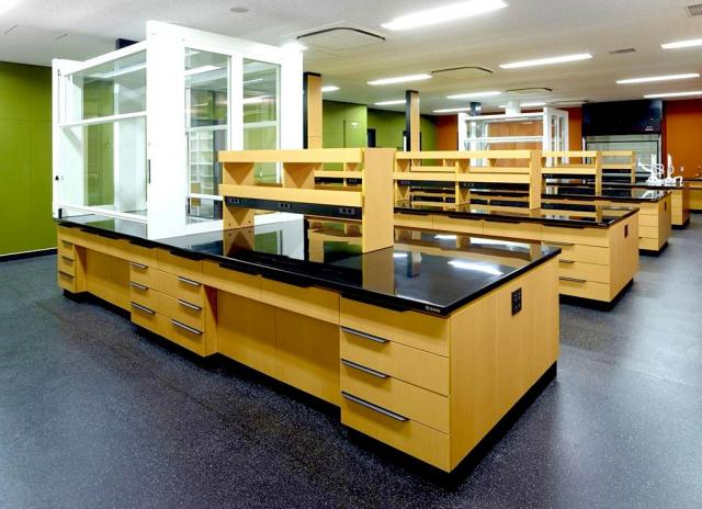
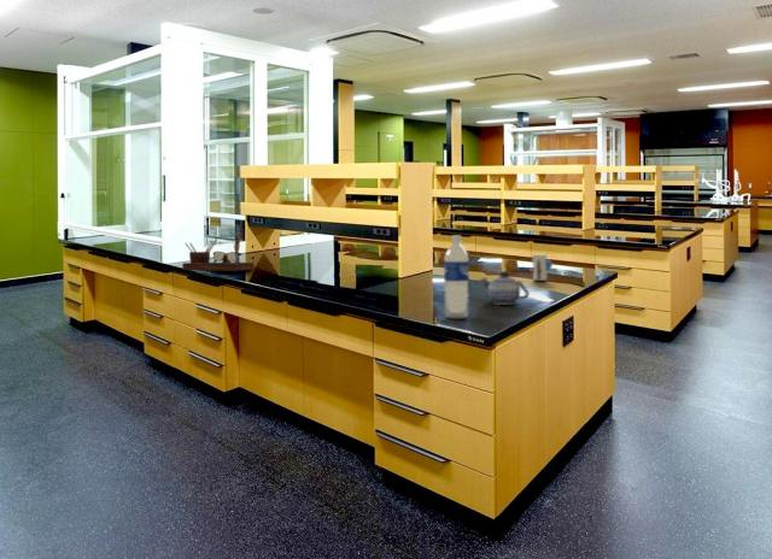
+ desk organizer [181,234,256,272]
+ toy [531,253,554,282]
+ water bottle [443,234,470,319]
+ teapot [479,271,531,306]
